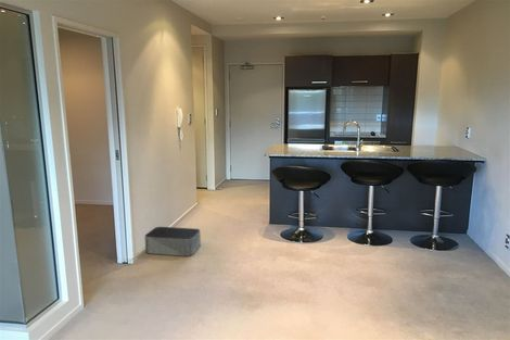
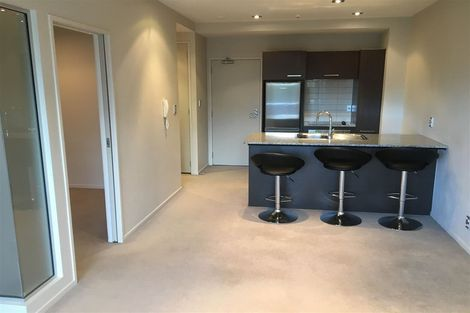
- storage bin [144,226,202,257]
